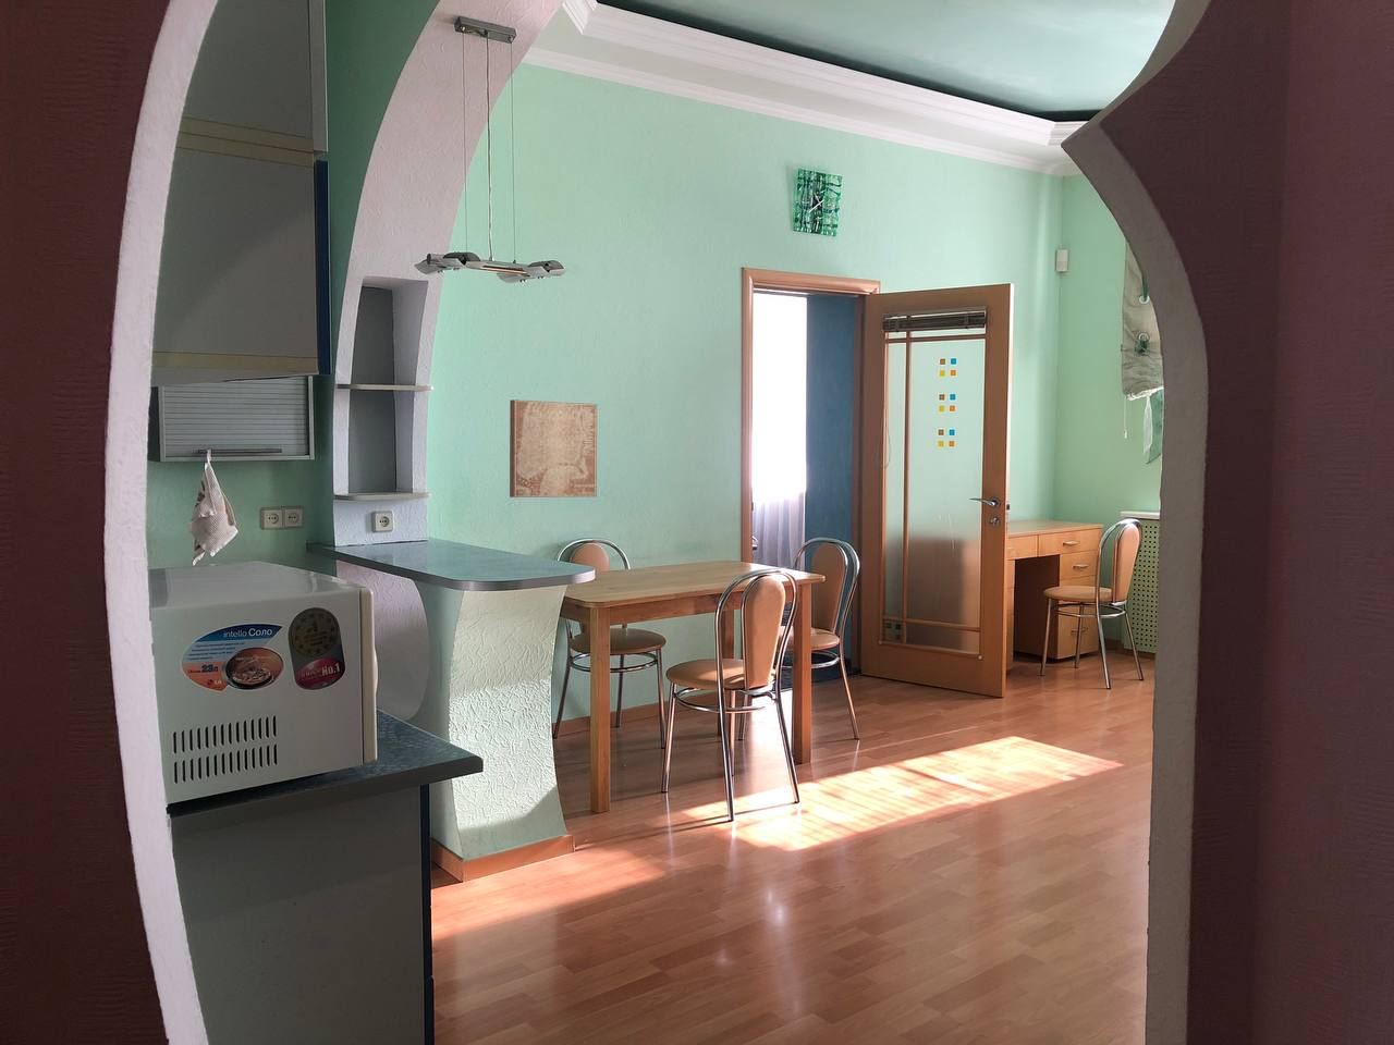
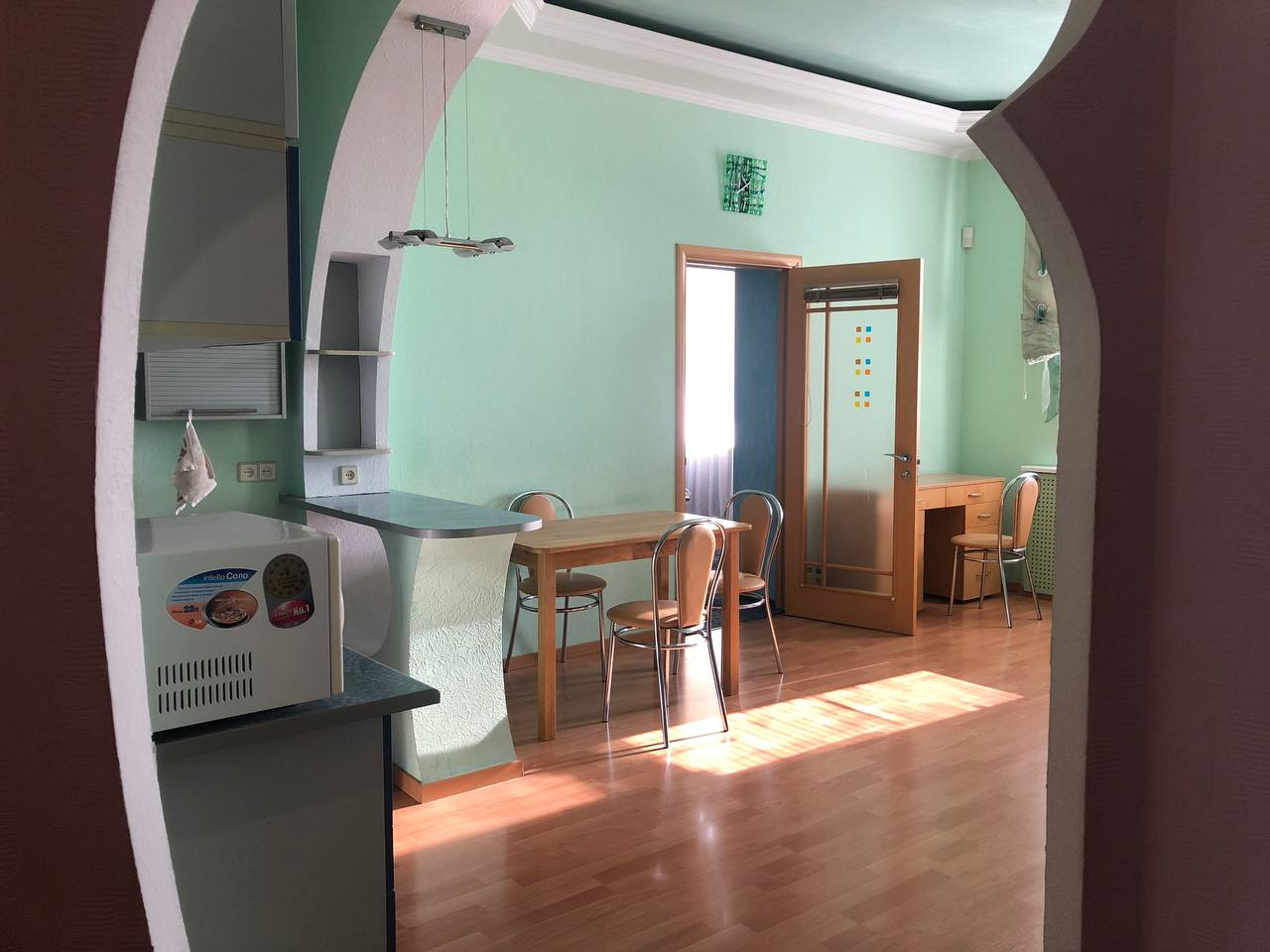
- wall art [508,398,598,498]
